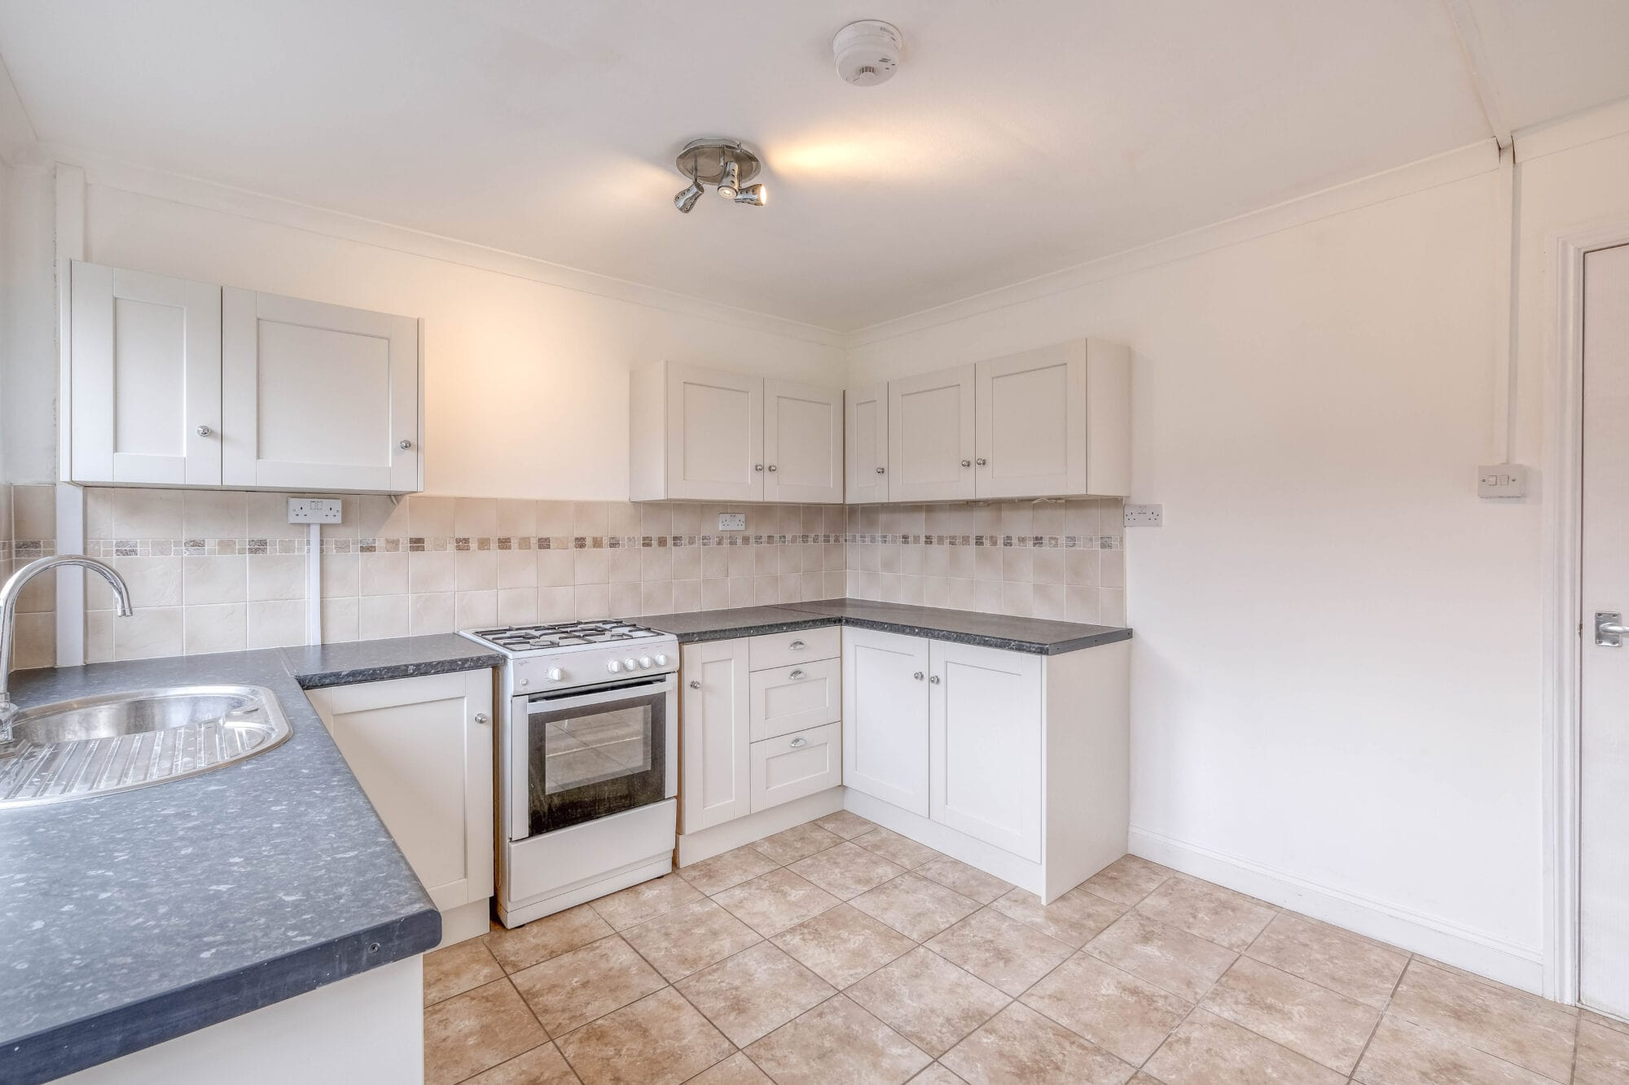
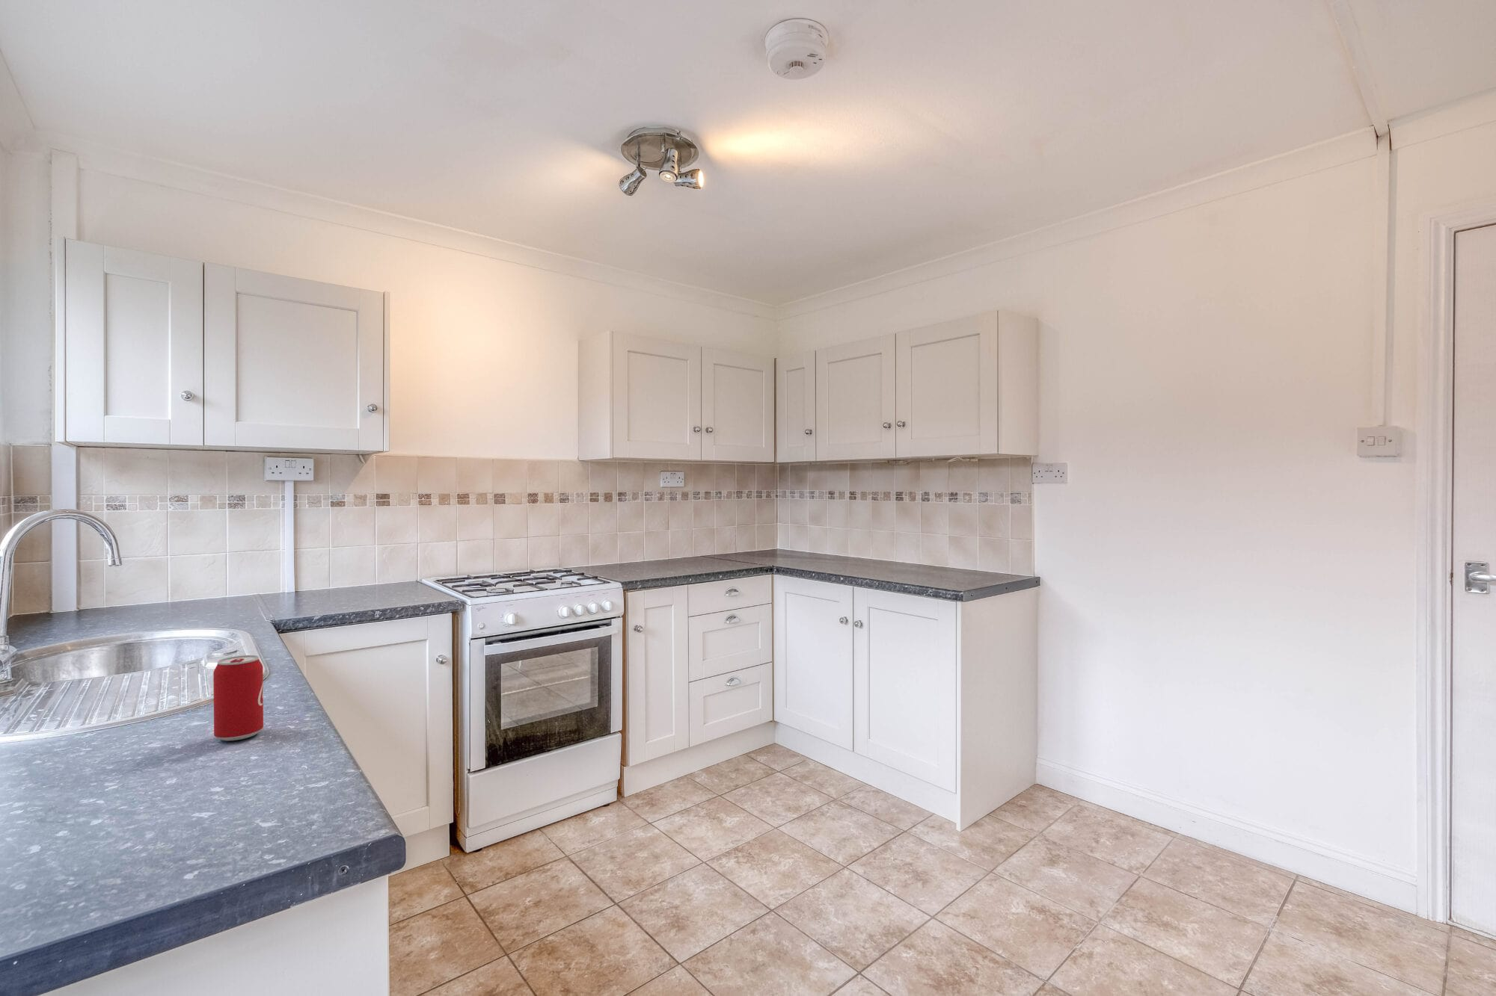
+ beverage can [212,655,264,741]
